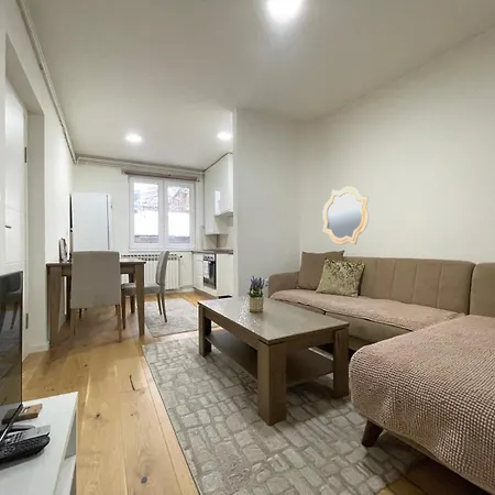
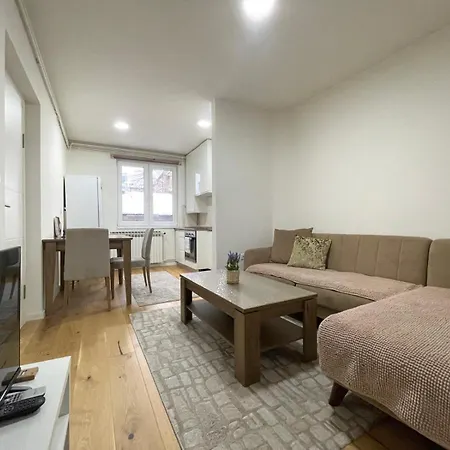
- mirror [321,185,370,245]
